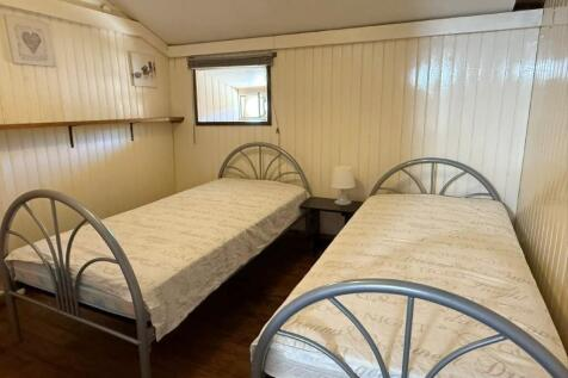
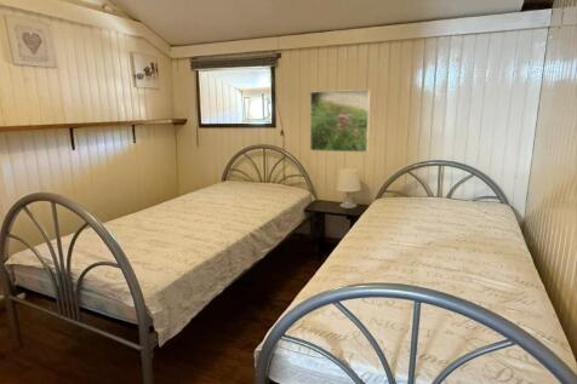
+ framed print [309,88,371,154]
